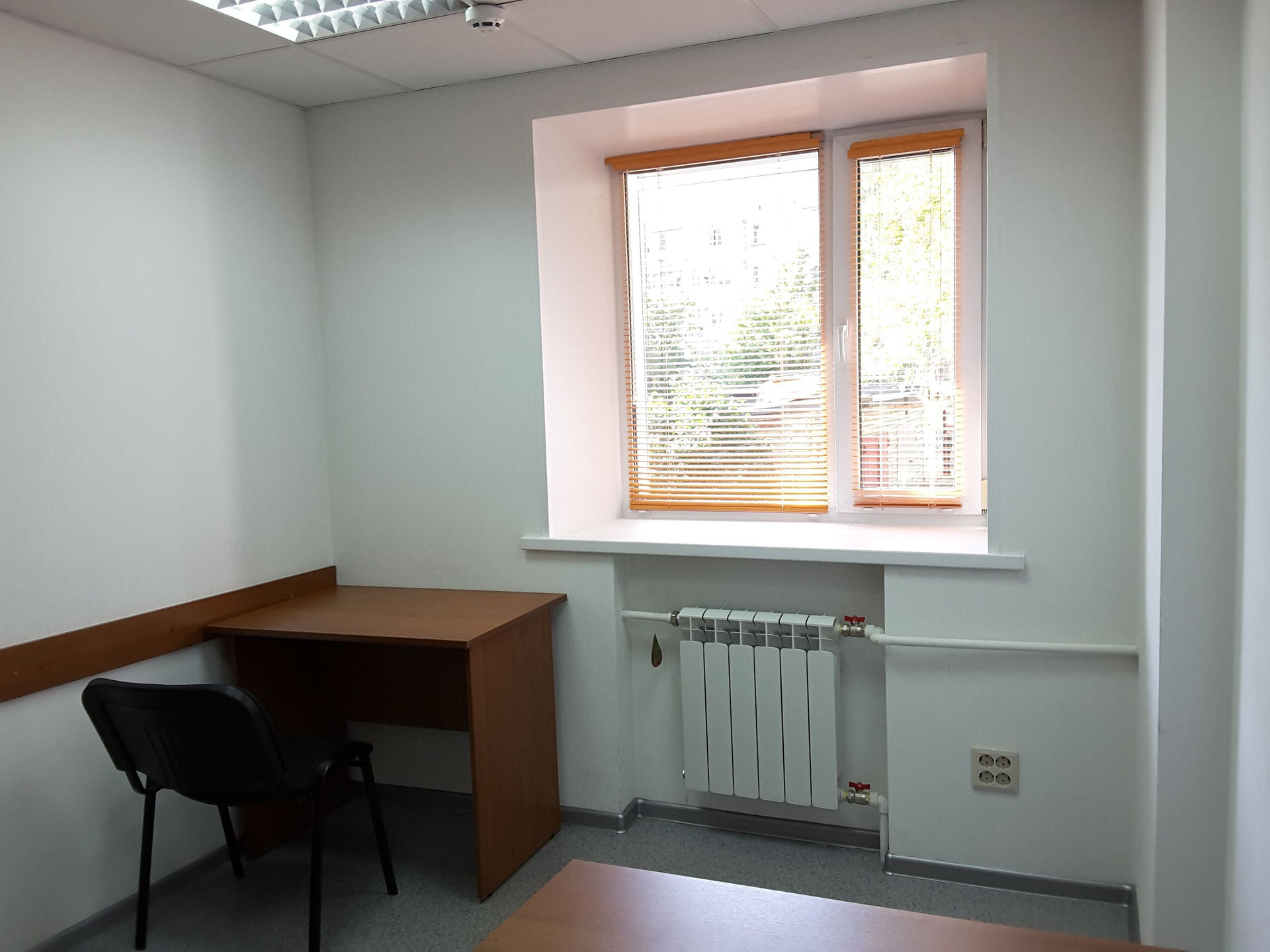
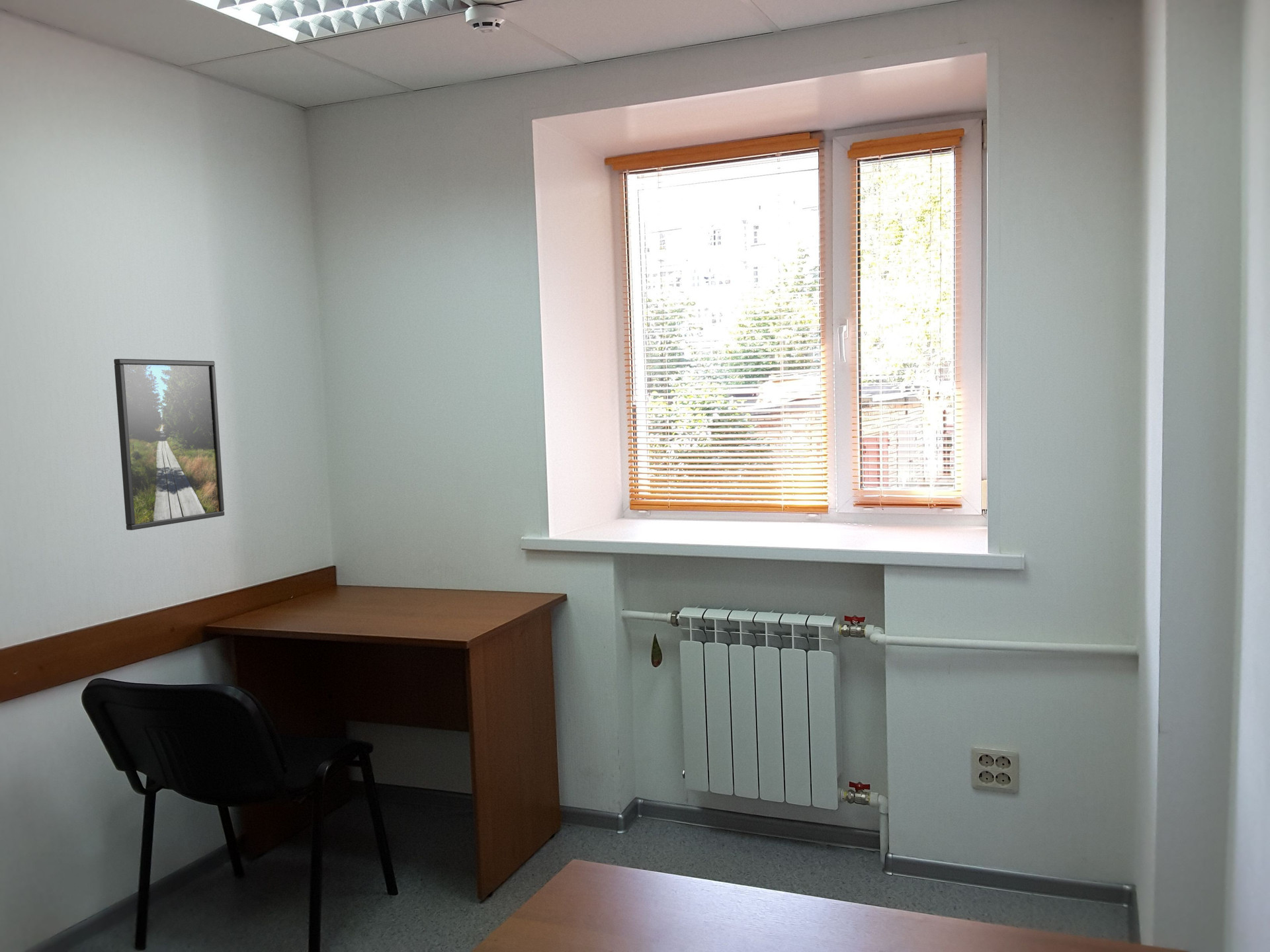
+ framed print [113,358,225,531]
